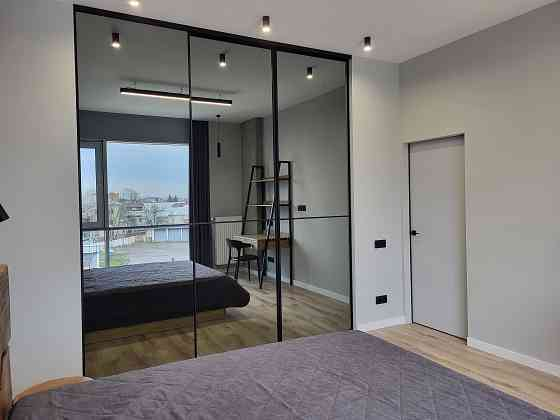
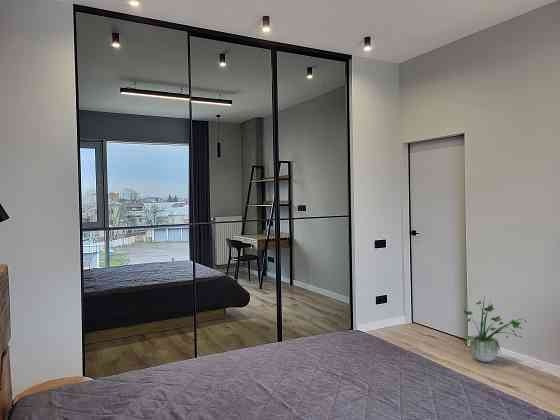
+ potted plant [462,295,528,363]
